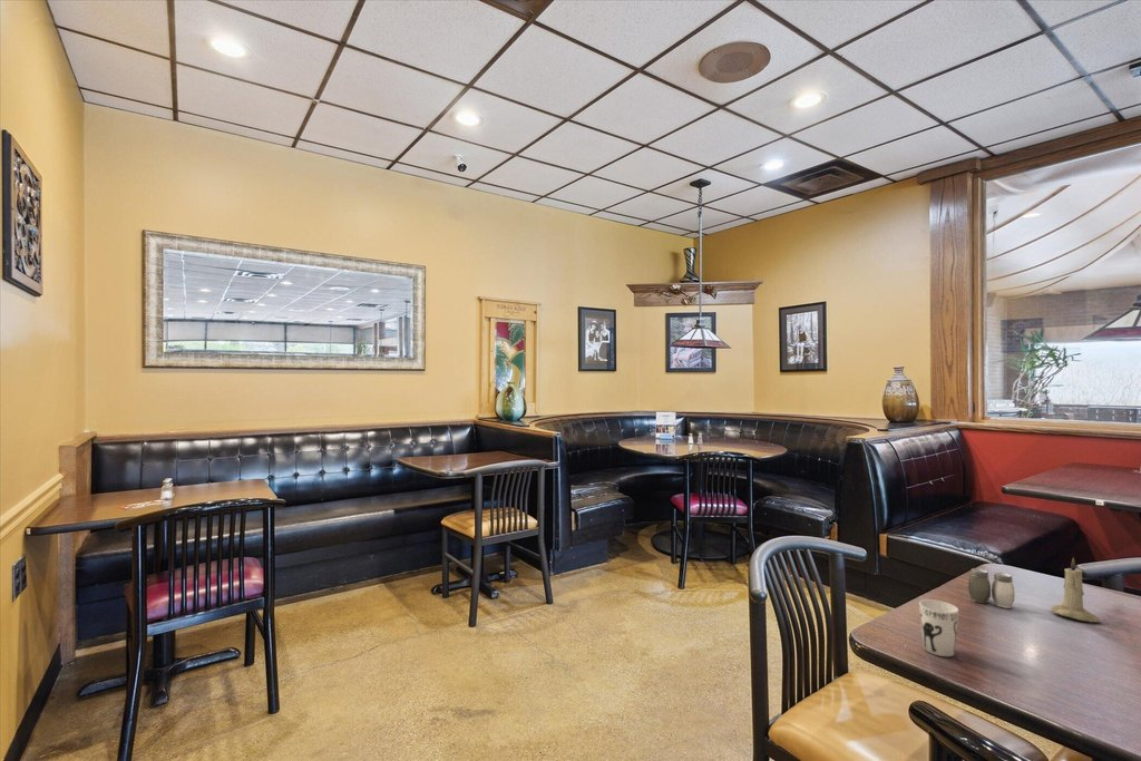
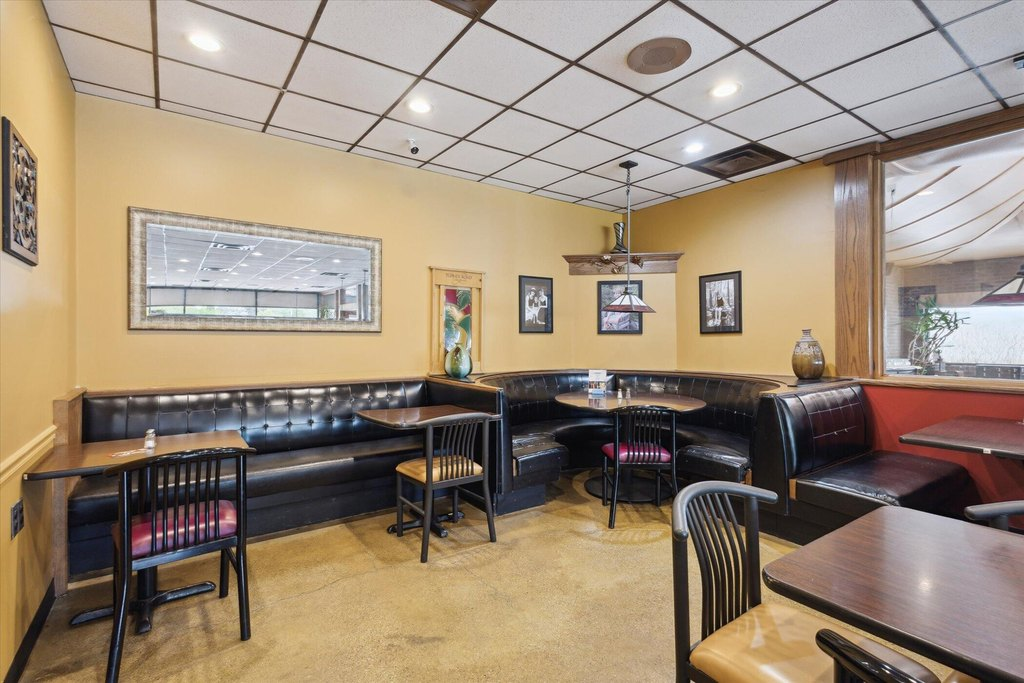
- salt and pepper shaker [967,567,1016,609]
- candle [1051,556,1102,623]
- cup [918,598,959,657]
